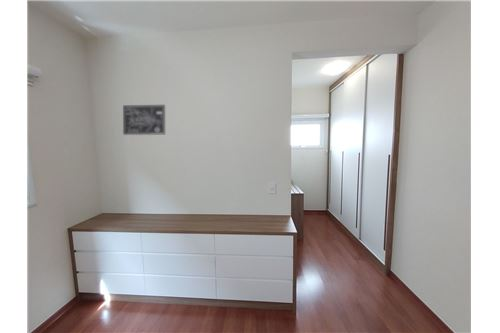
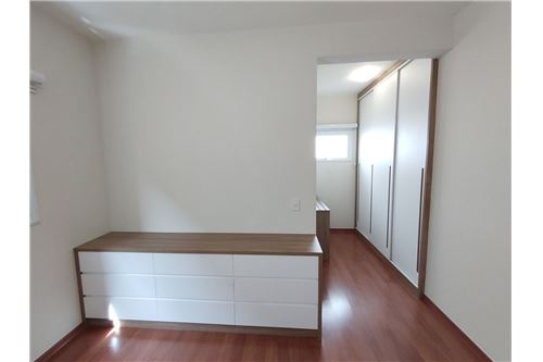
- wall art [122,104,166,136]
